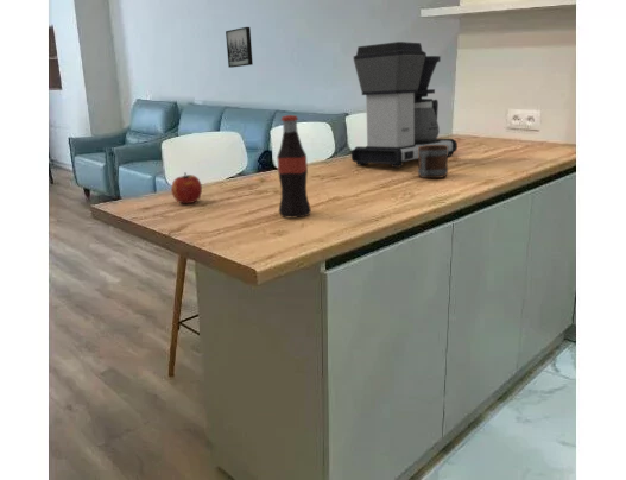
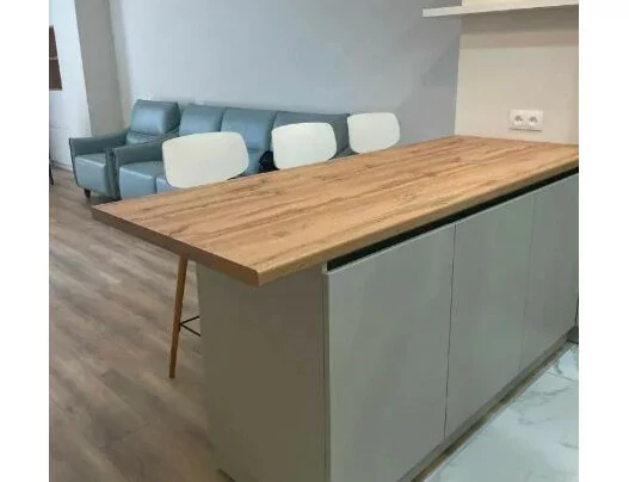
- mug [417,145,449,179]
- bottle [276,114,312,220]
- fruit [170,171,203,204]
- coffee maker [350,40,459,169]
- wall art [225,26,254,69]
